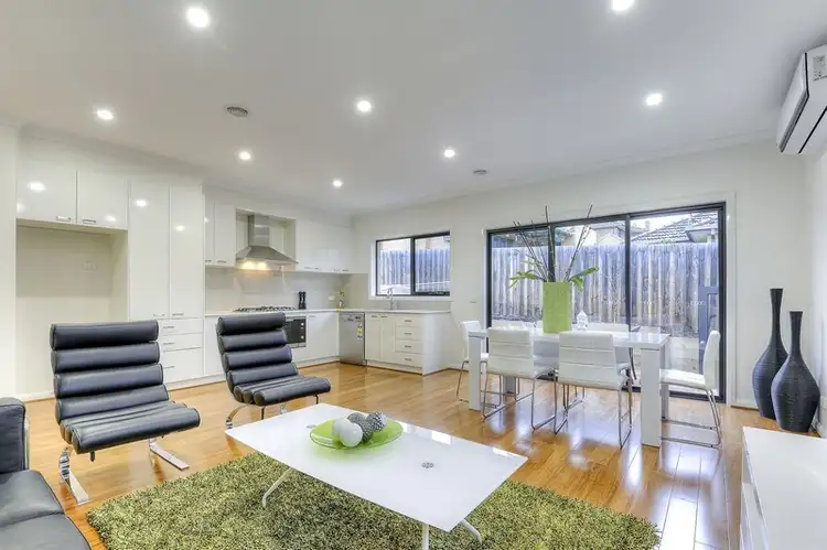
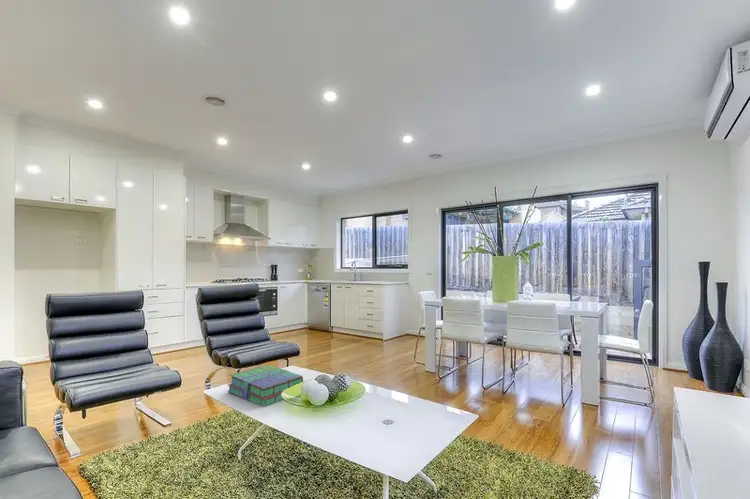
+ stack of books [226,364,304,408]
